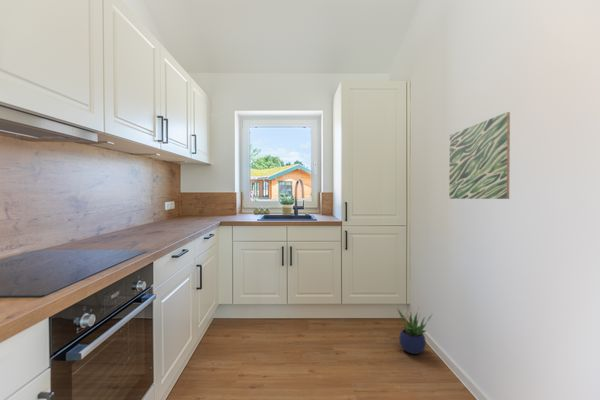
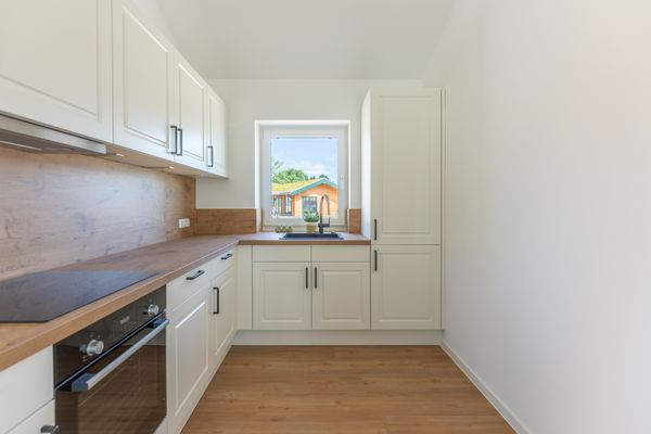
- potted plant [396,307,433,355]
- wall art [448,111,511,200]
